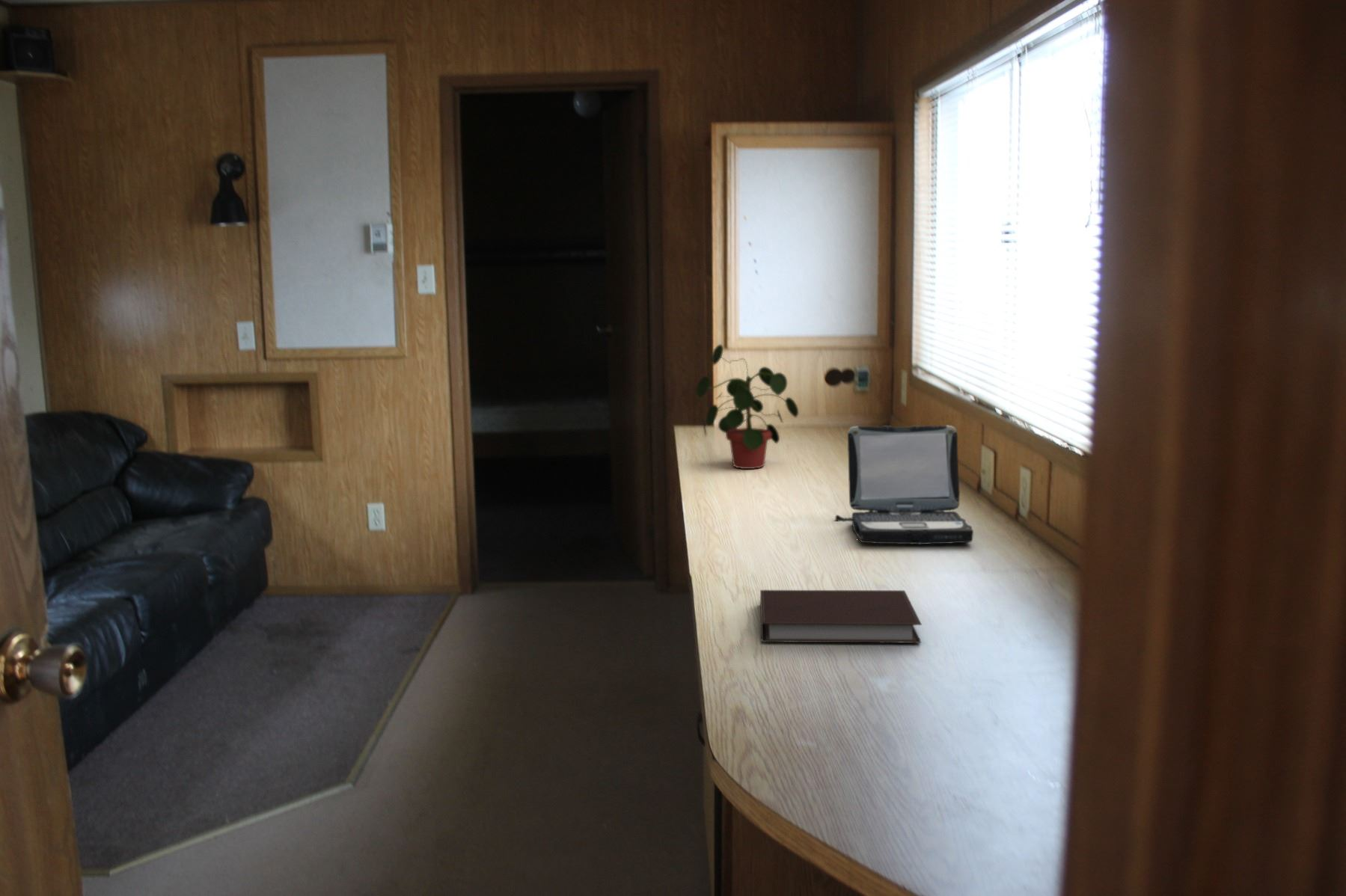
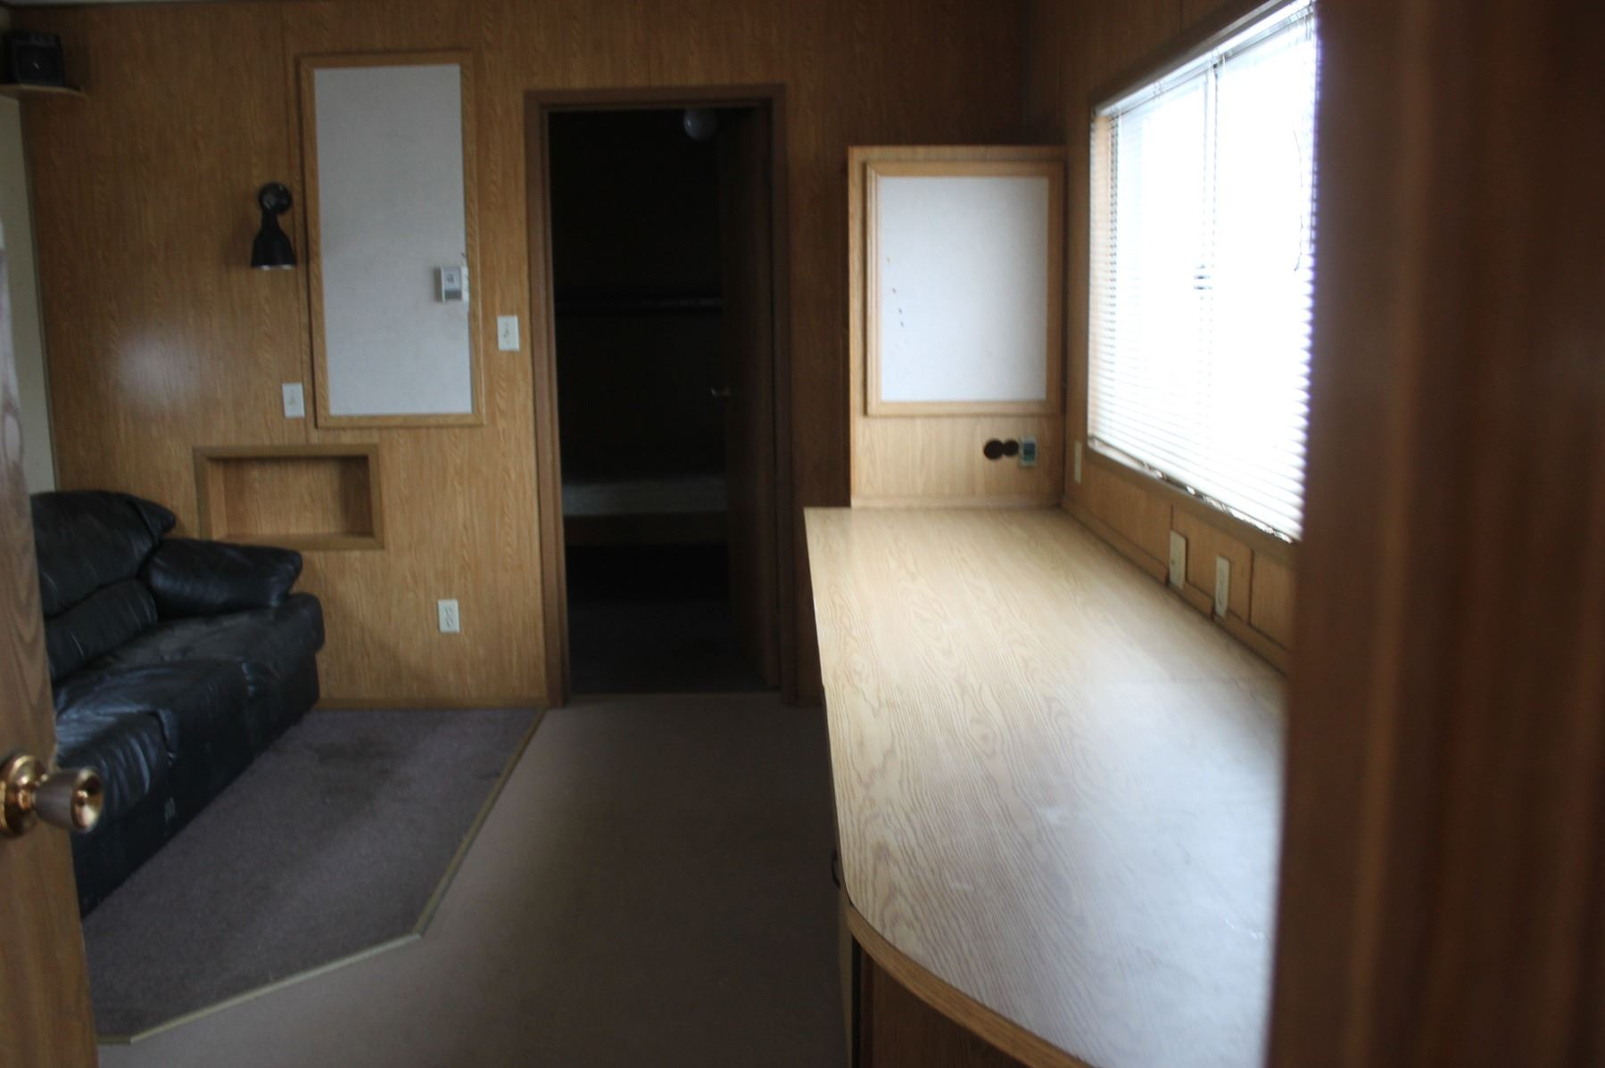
- laptop [834,425,974,545]
- notebook [759,589,923,644]
- potted plant [696,343,799,470]
